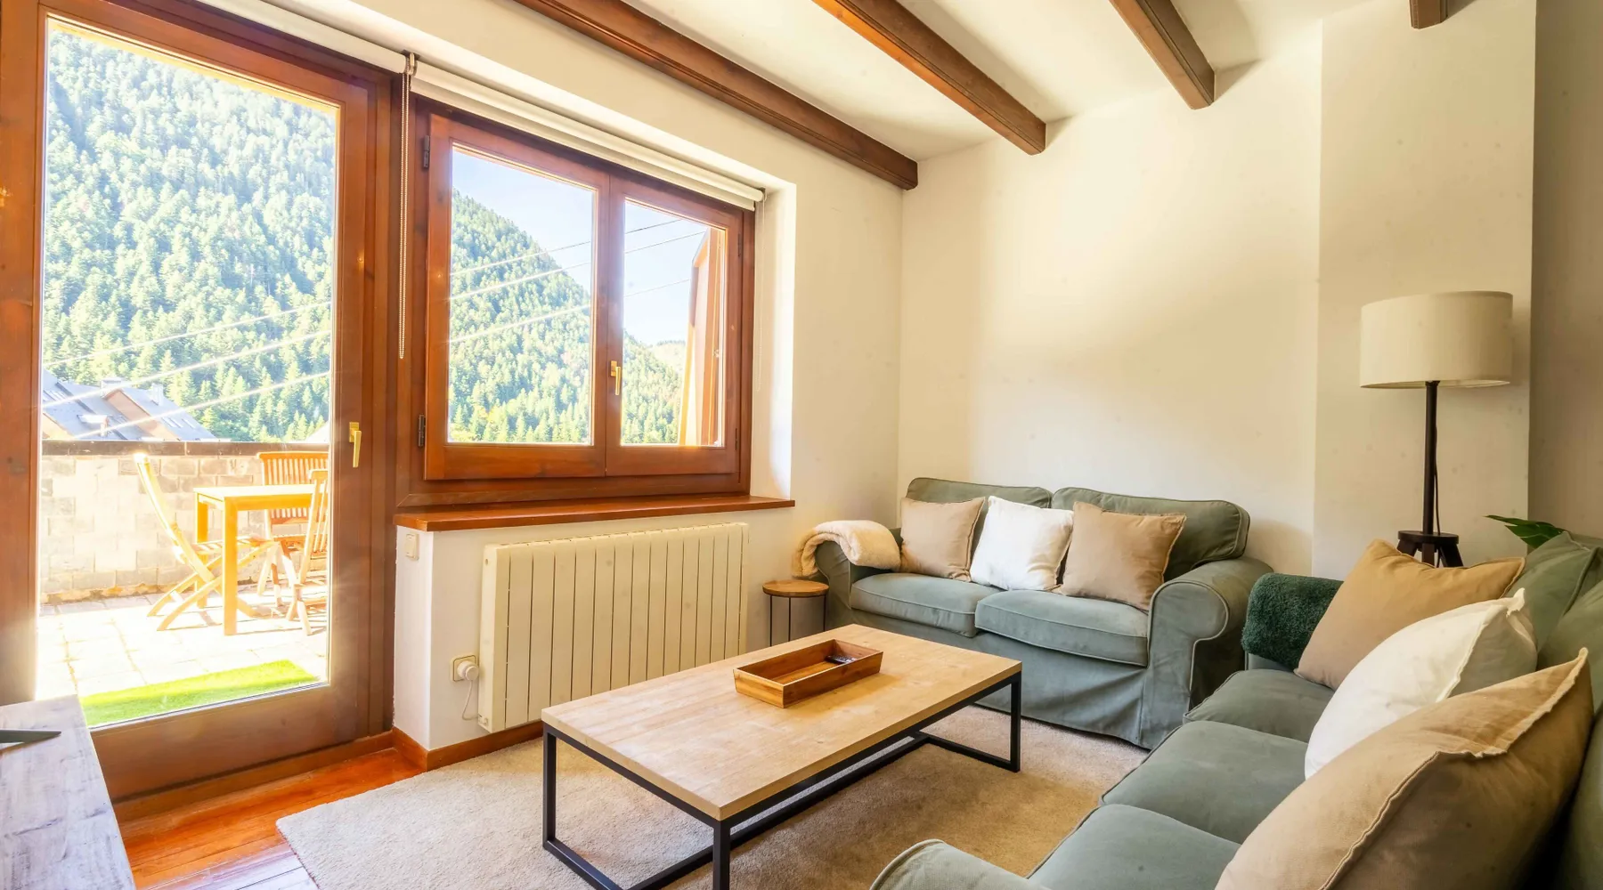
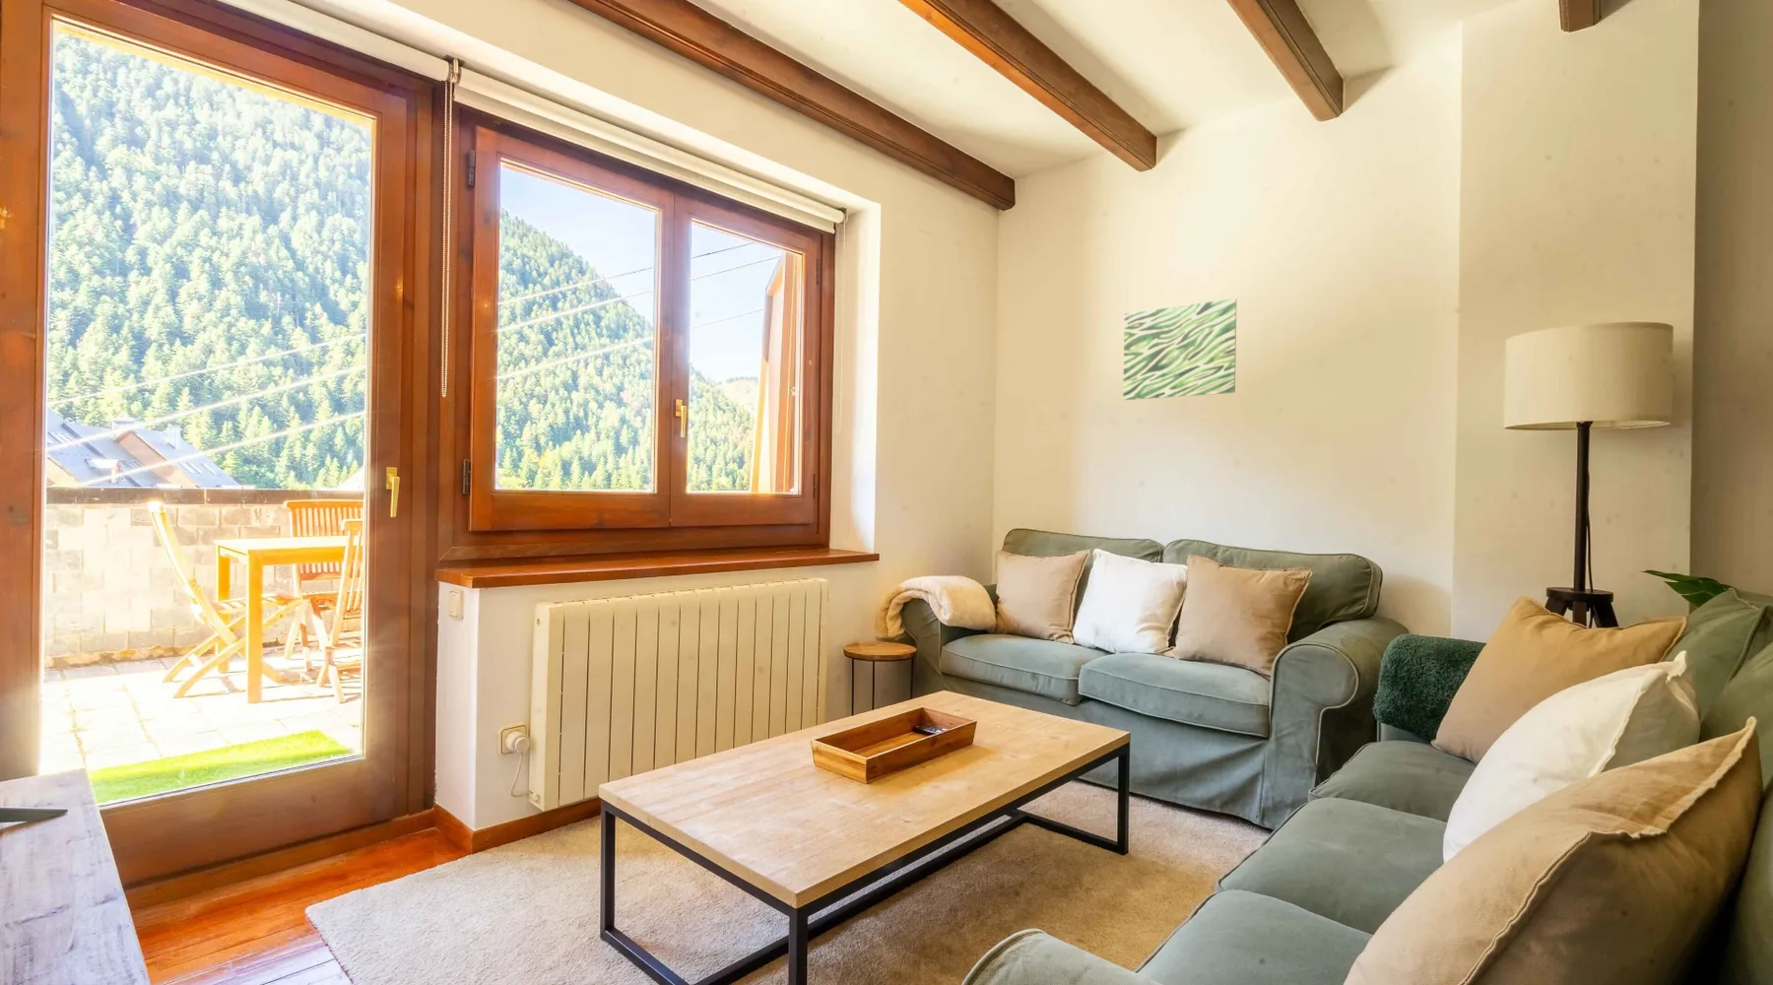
+ wall art [1122,297,1237,400]
